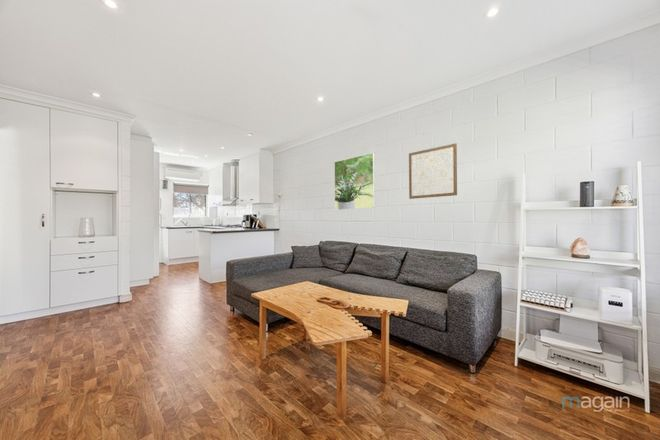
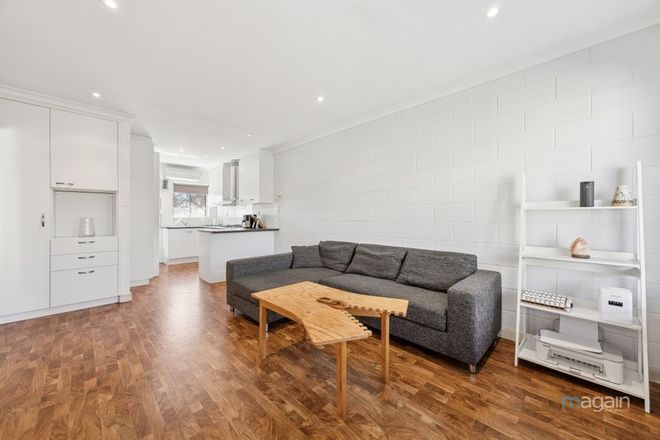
- wall art [408,142,458,200]
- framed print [333,152,376,211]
